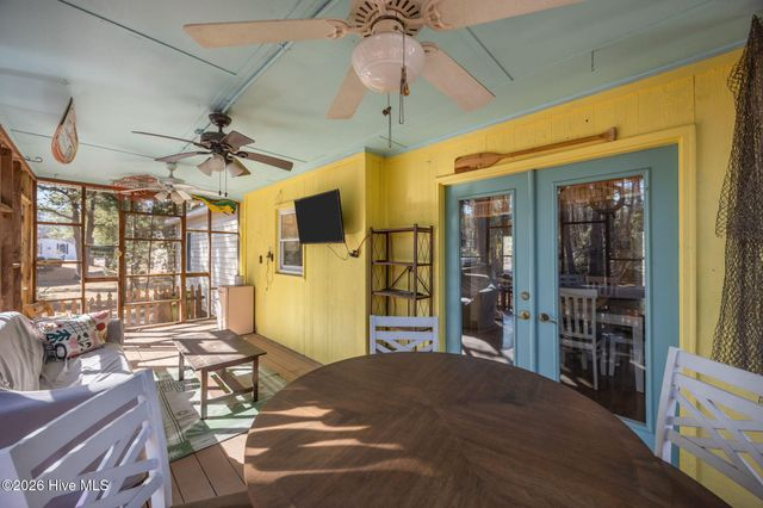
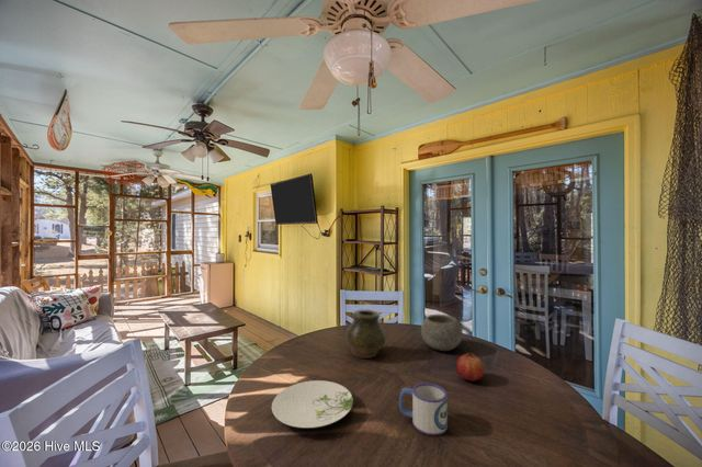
+ vase [344,309,387,360]
+ plate [270,379,354,430]
+ fruit [455,352,485,381]
+ mug [398,381,449,437]
+ bowl [420,314,464,352]
